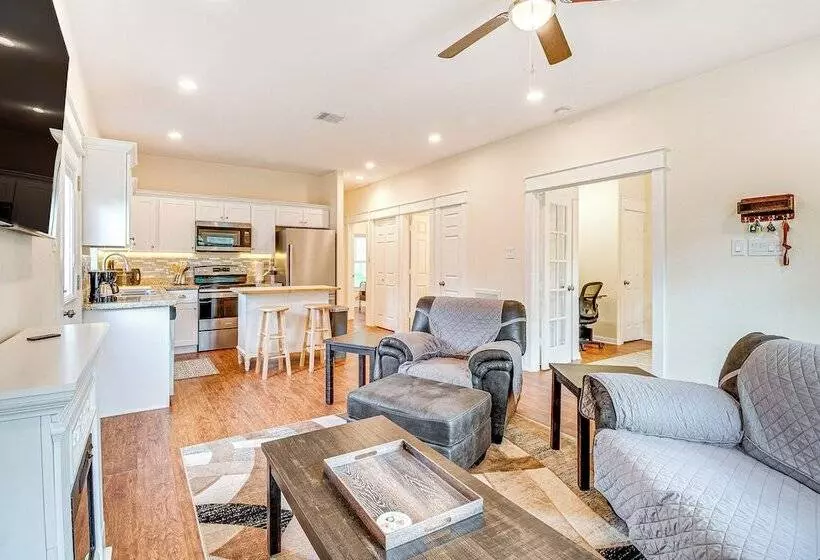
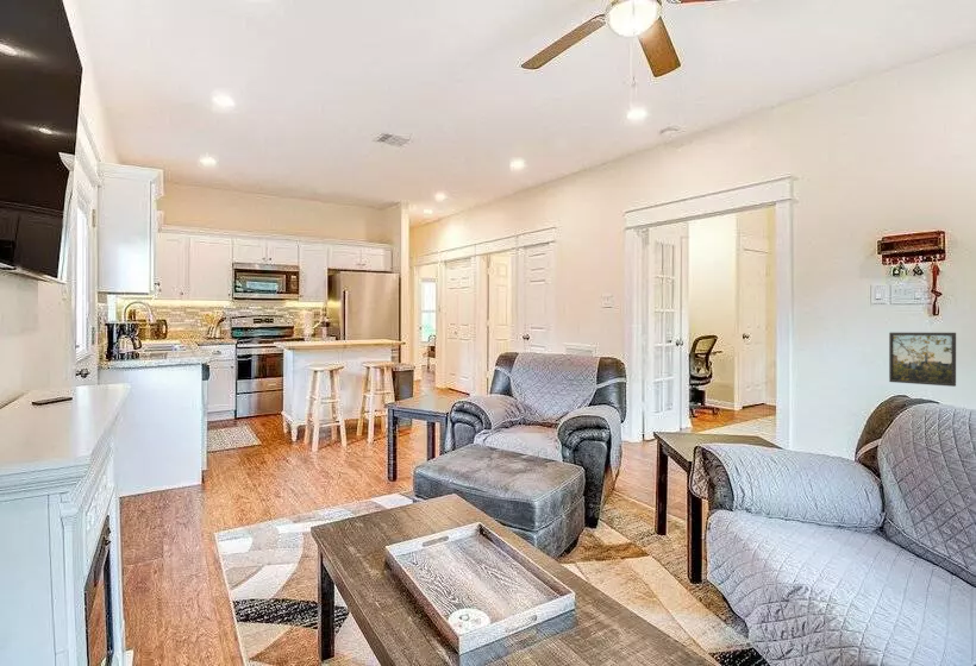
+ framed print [888,332,957,388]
